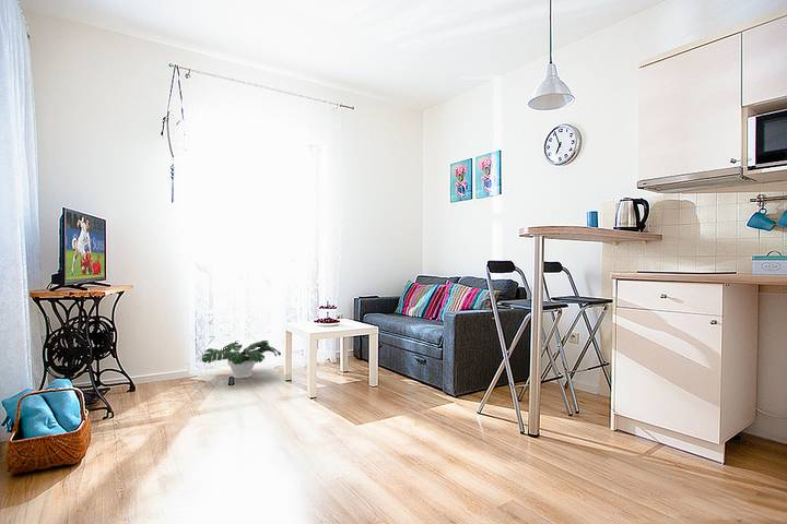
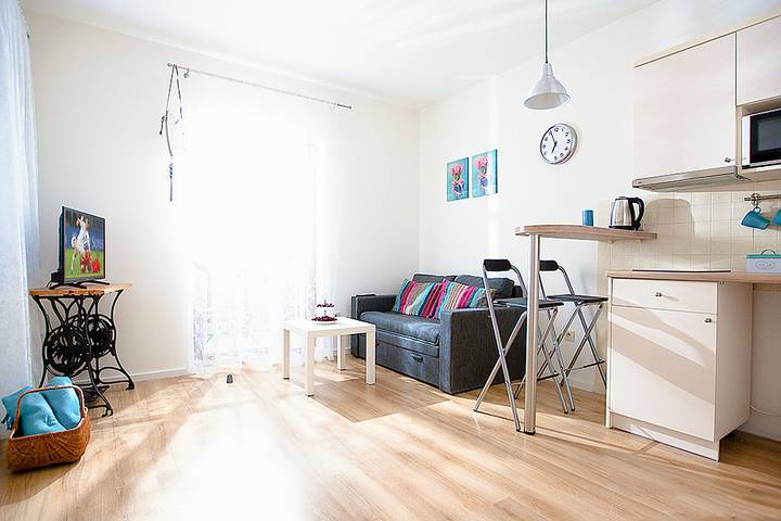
- potted plant [201,340,282,380]
